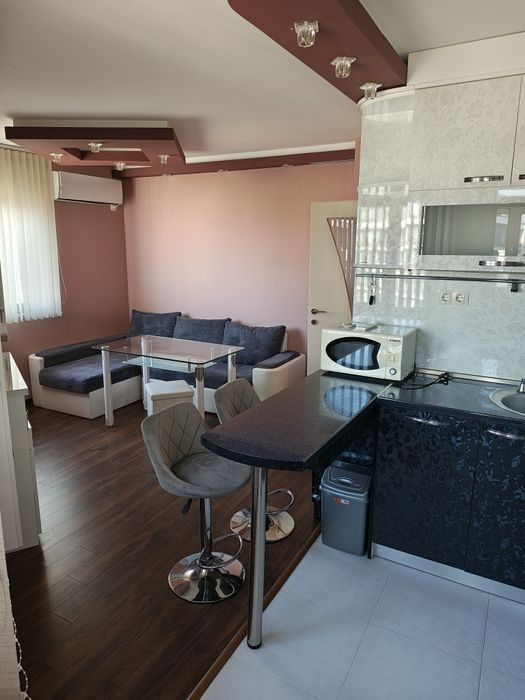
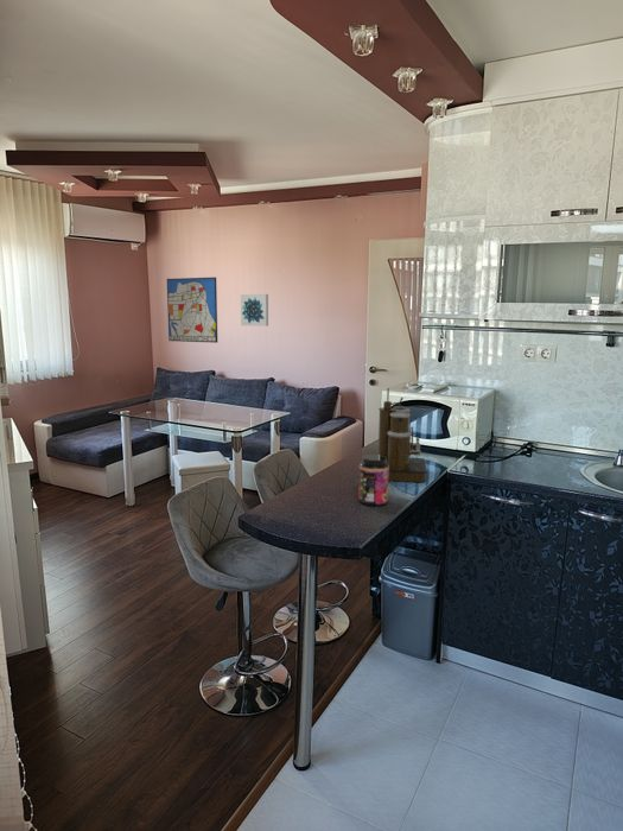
+ wall art [240,293,269,328]
+ coffee maker [377,387,428,483]
+ wall art [166,277,218,344]
+ jar [357,453,389,507]
